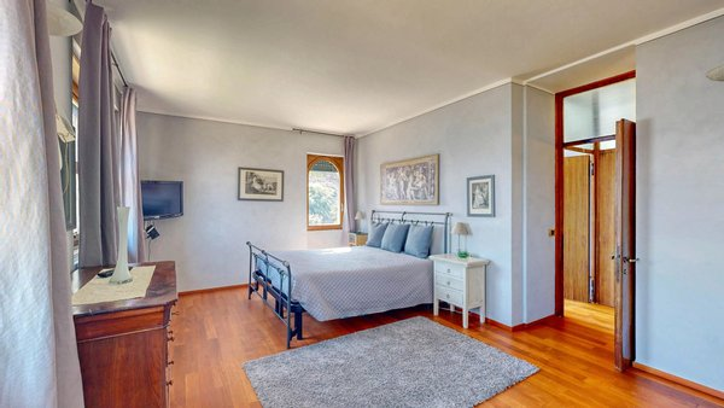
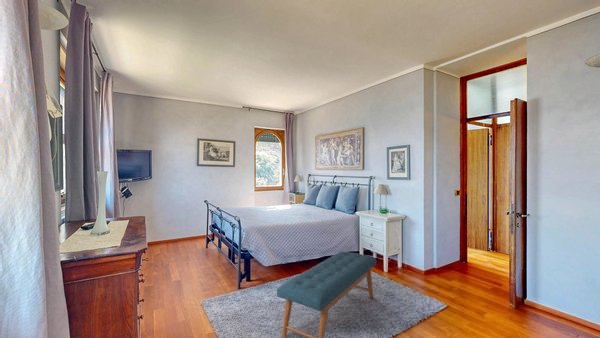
+ bench [276,251,377,338]
